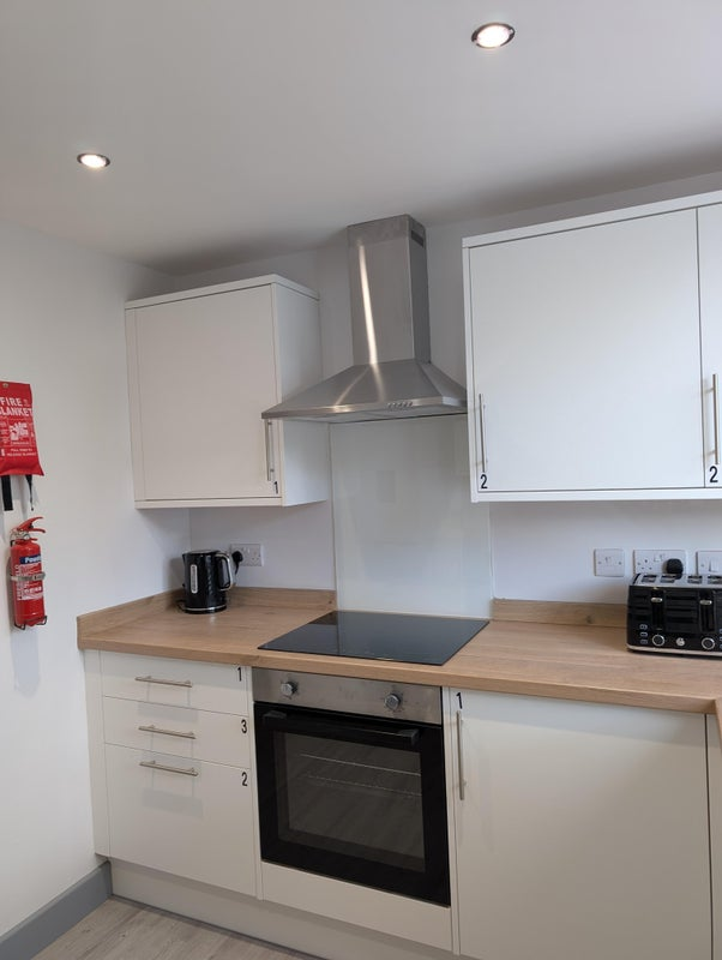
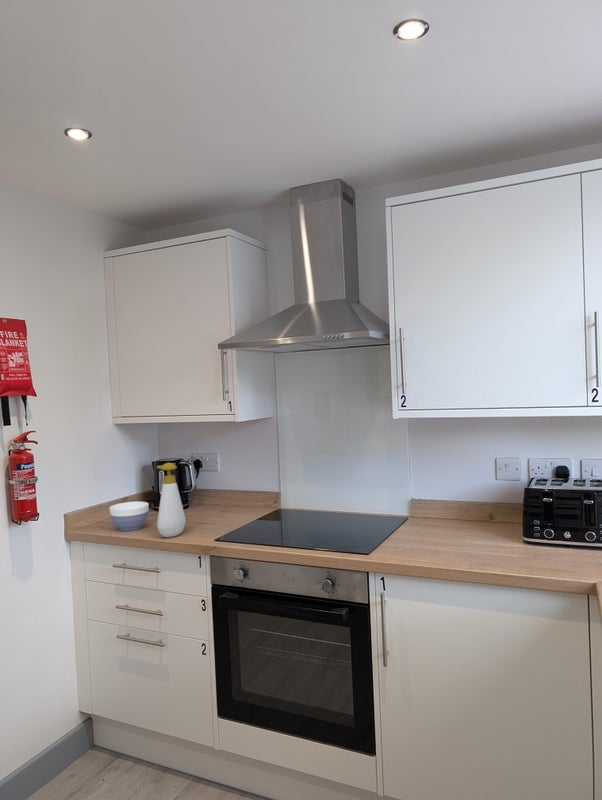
+ bowl [109,501,150,532]
+ soap bottle [156,462,186,538]
